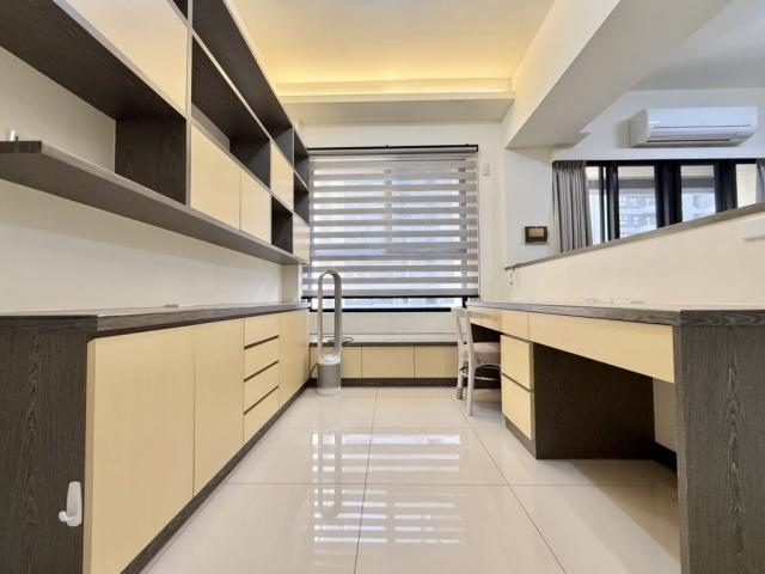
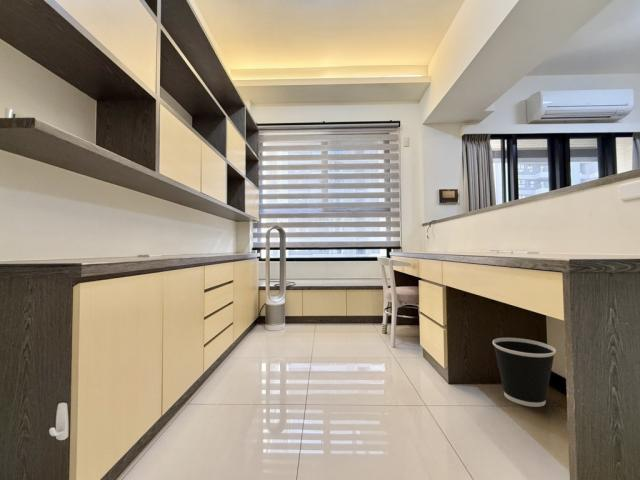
+ wastebasket [492,337,557,408]
